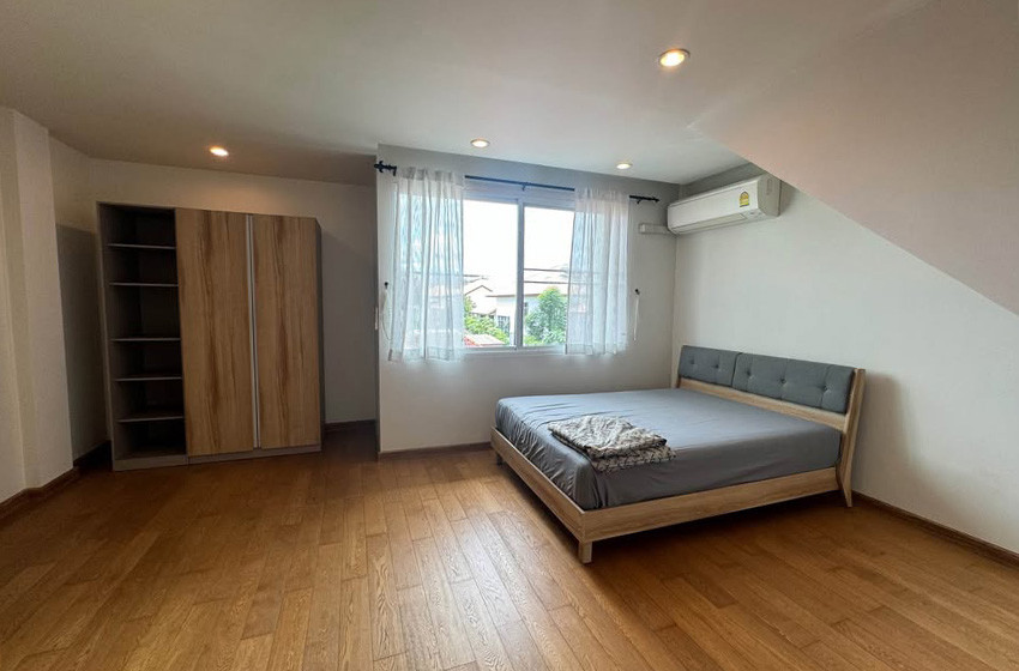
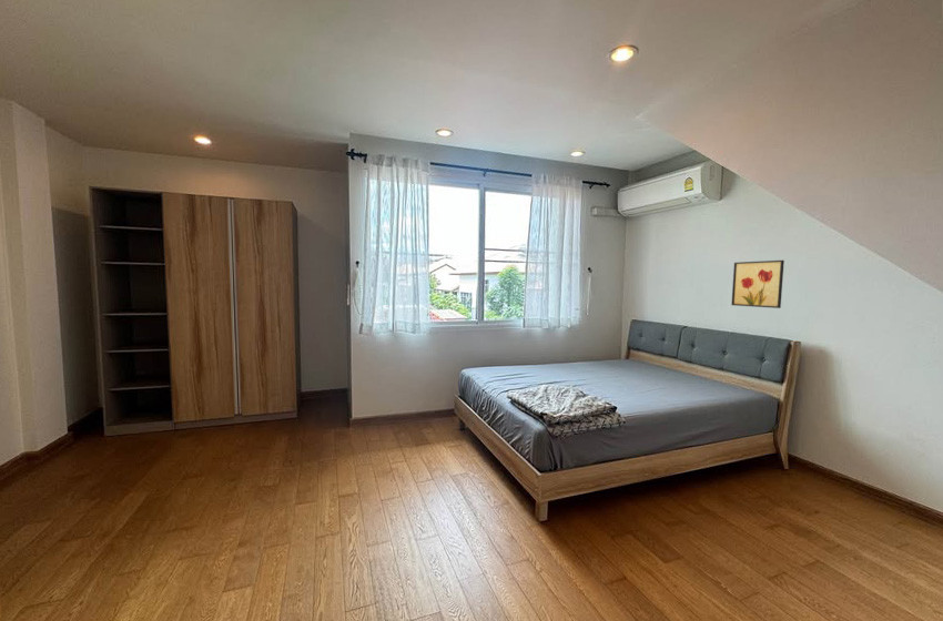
+ wall art [730,259,785,309]
